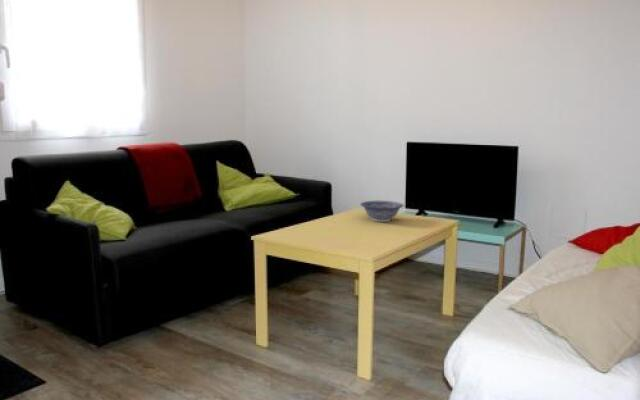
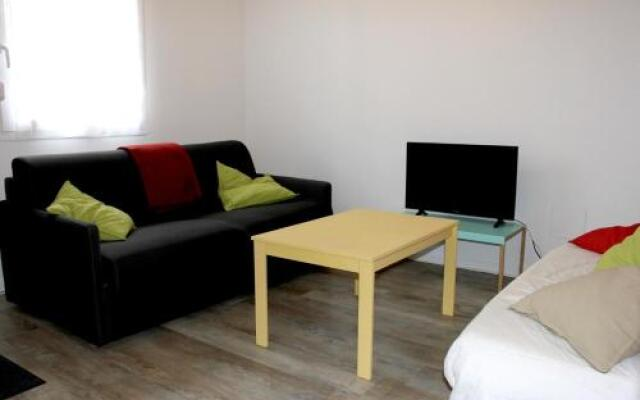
- decorative bowl [359,200,405,223]
